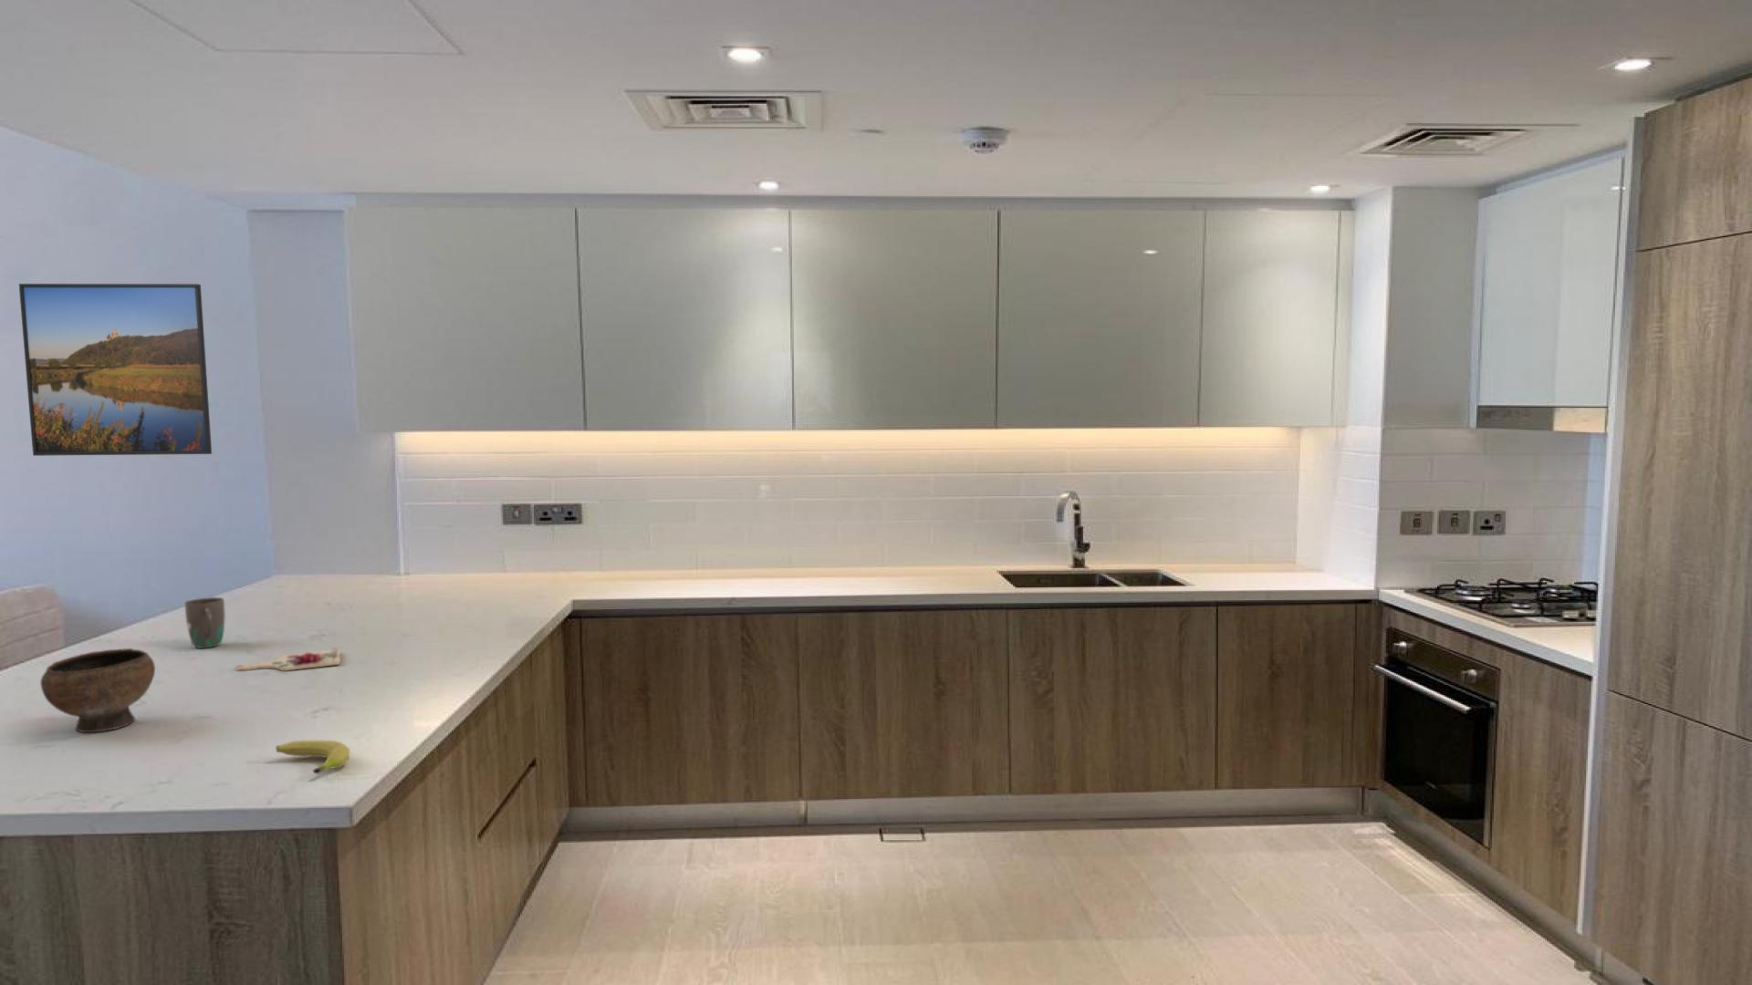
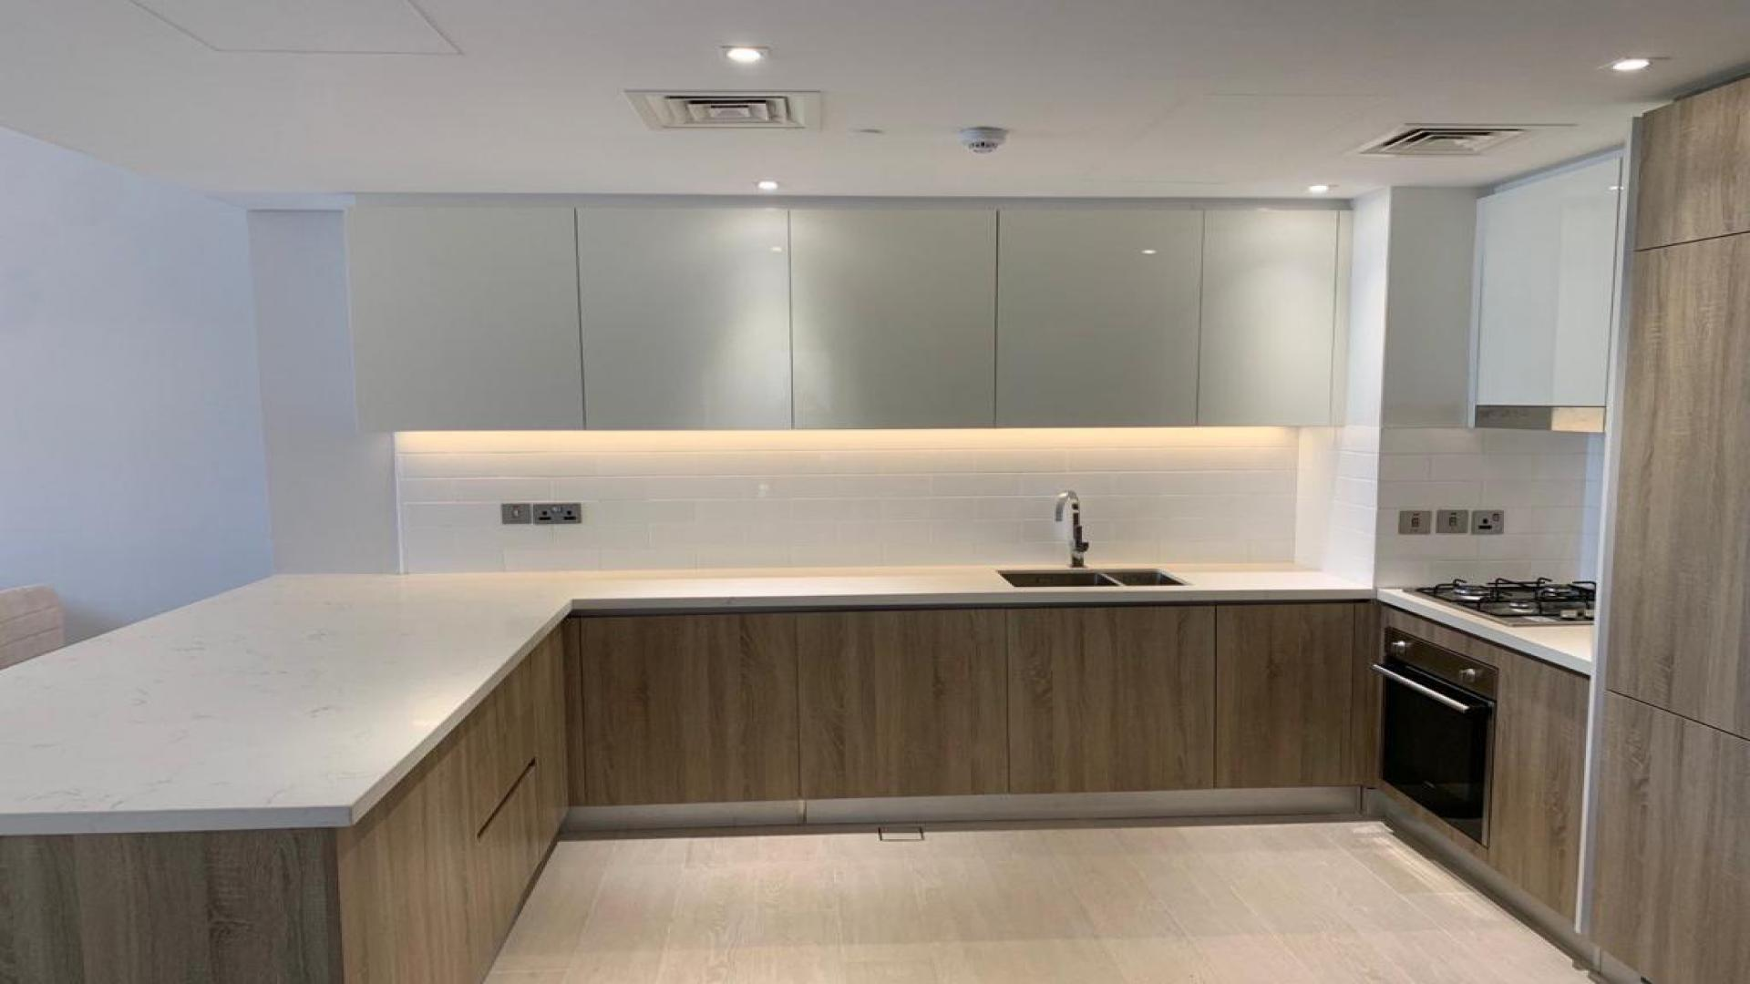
- cutting board [235,647,342,672]
- mug [183,597,226,649]
- bowl [40,647,156,734]
- fruit [276,740,350,776]
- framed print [18,283,213,457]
